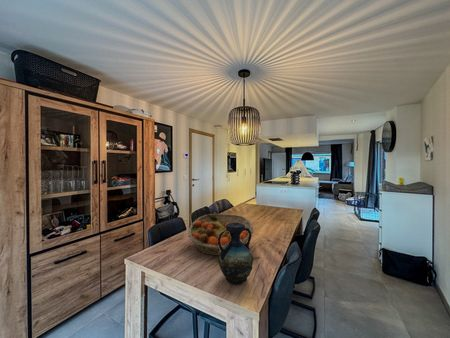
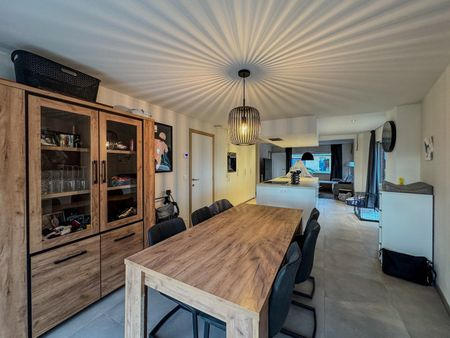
- vase [218,222,254,285]
- fruit basket [187,213,254,257]
